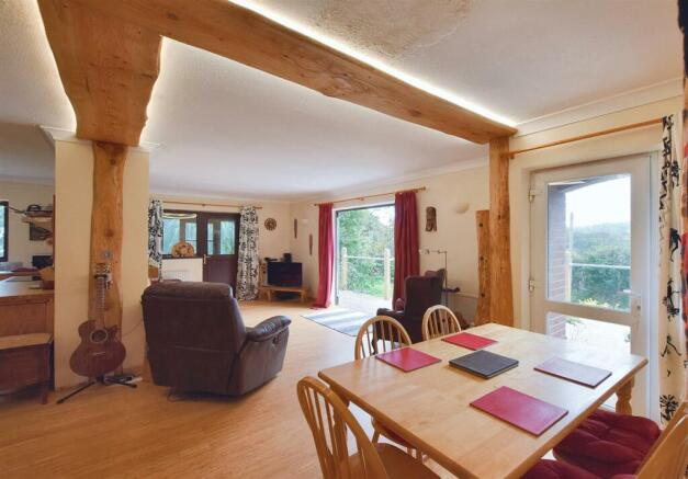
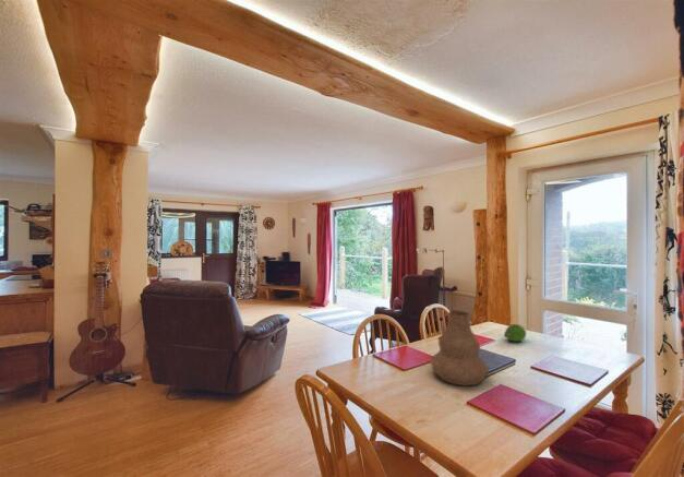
+ fruit [503,323,527,343]
+ vase [430,310,489,386]
